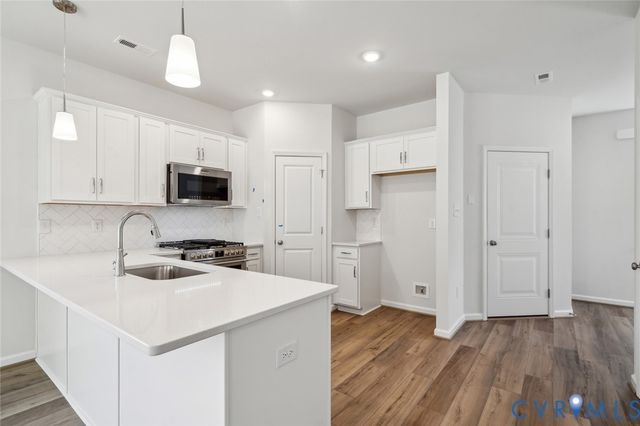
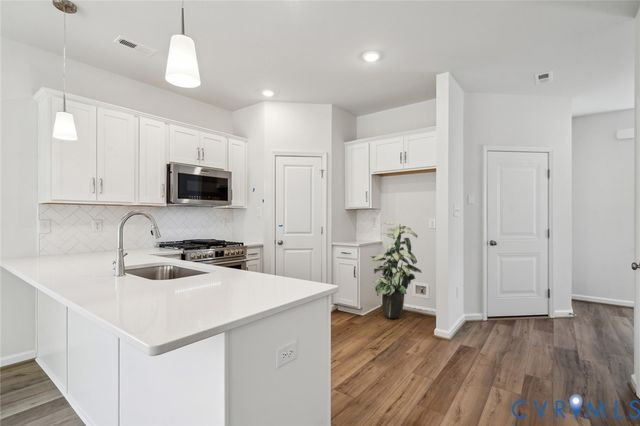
+ indoor plant [370,221,423,319]
